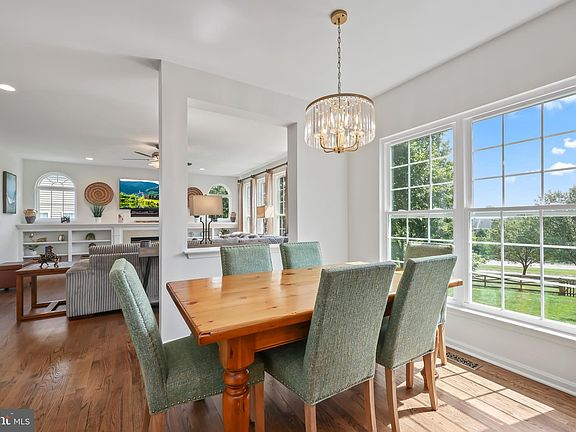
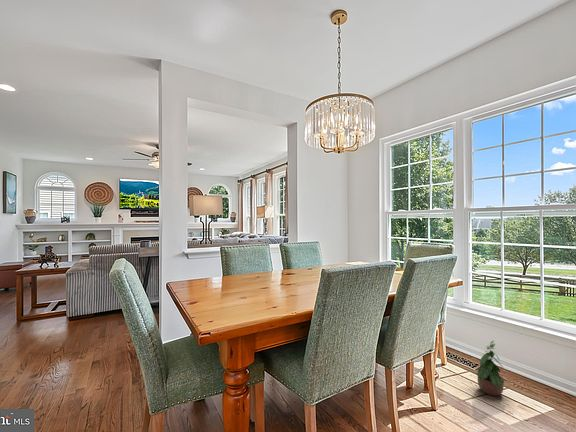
+ potted plant [476,340,508,397]
